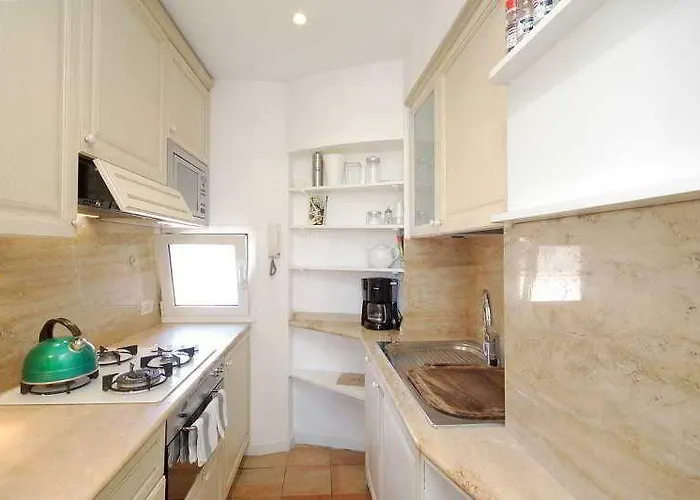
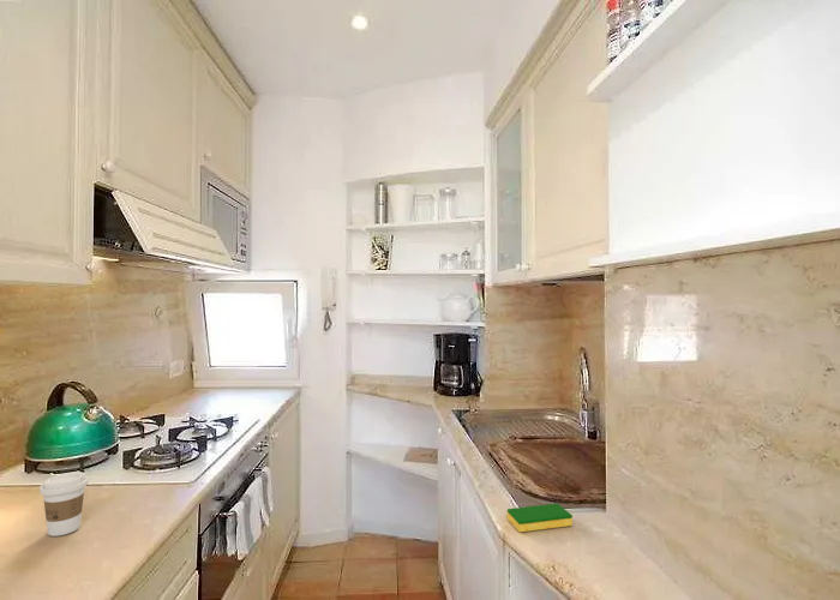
+ dish sponge [506,503,574,533]
+ coffee cup [38,470,90,538]
